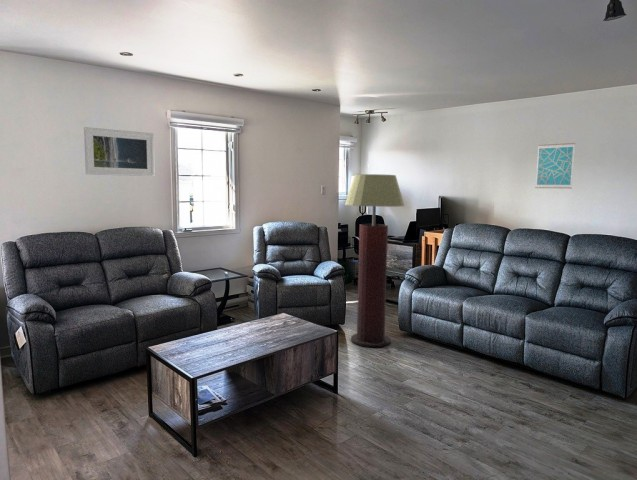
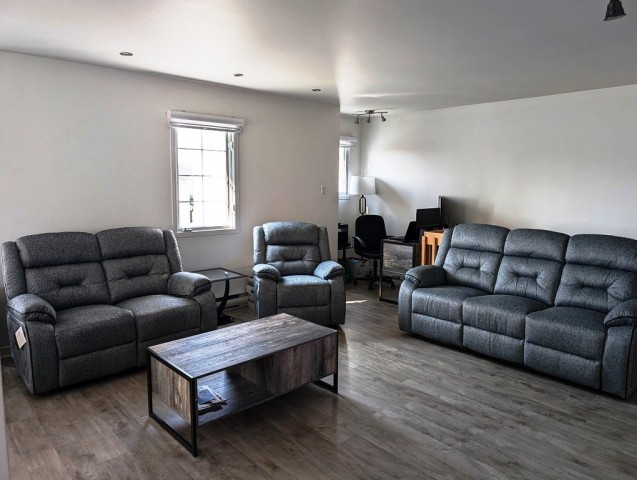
- floor lamp [344,173,405,348]
- wall art [534,142,576,189]
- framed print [83,126,156,177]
